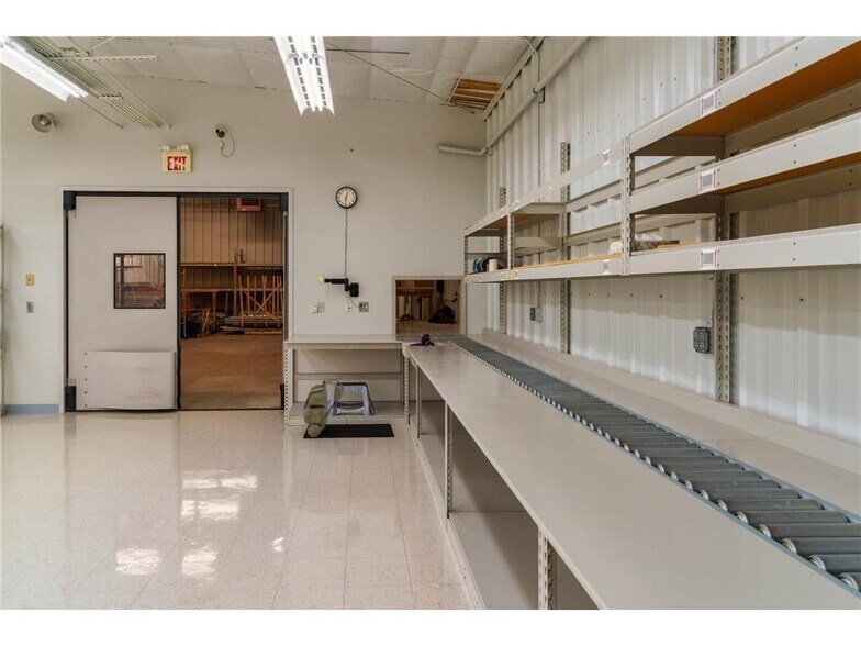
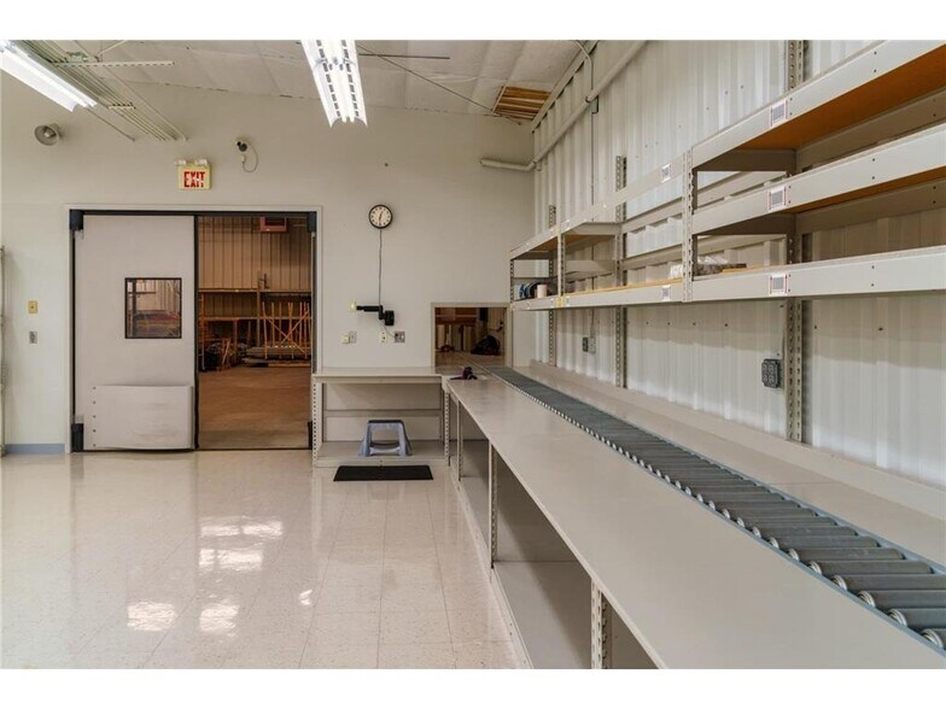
- backpack [302,378,345,438]
